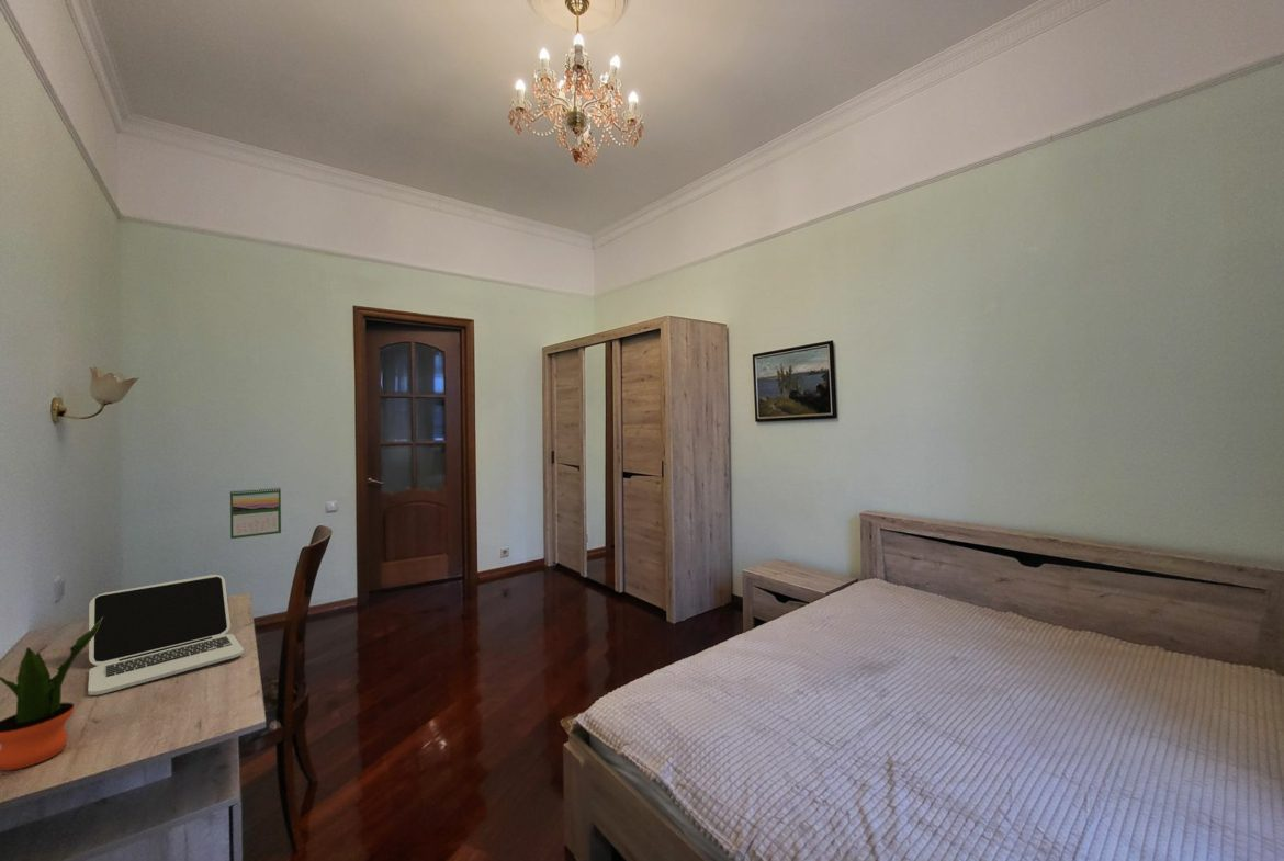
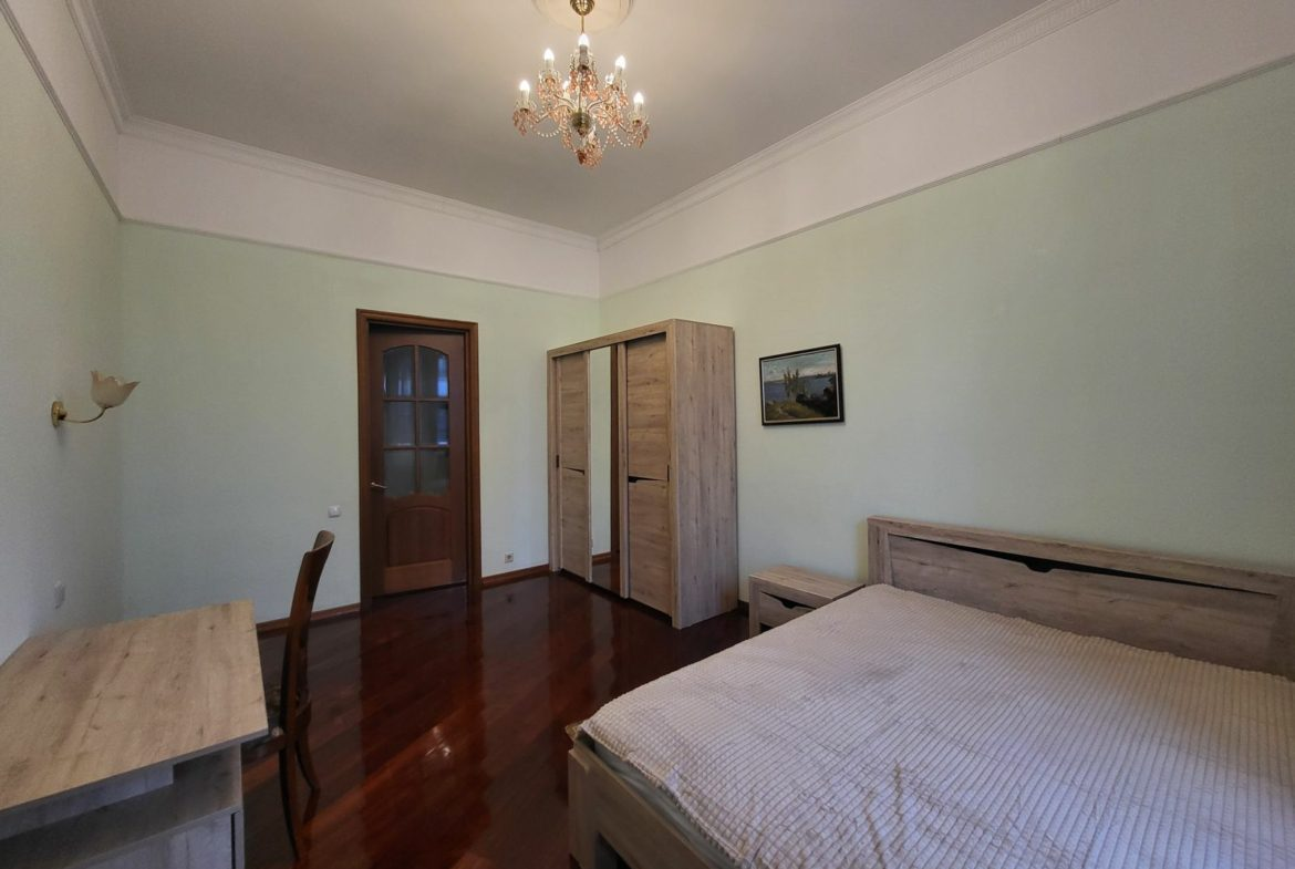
- laptop [87,574,245,696]
- potted plant [0,618,103,772]
- calendar [229,486,282,540]
